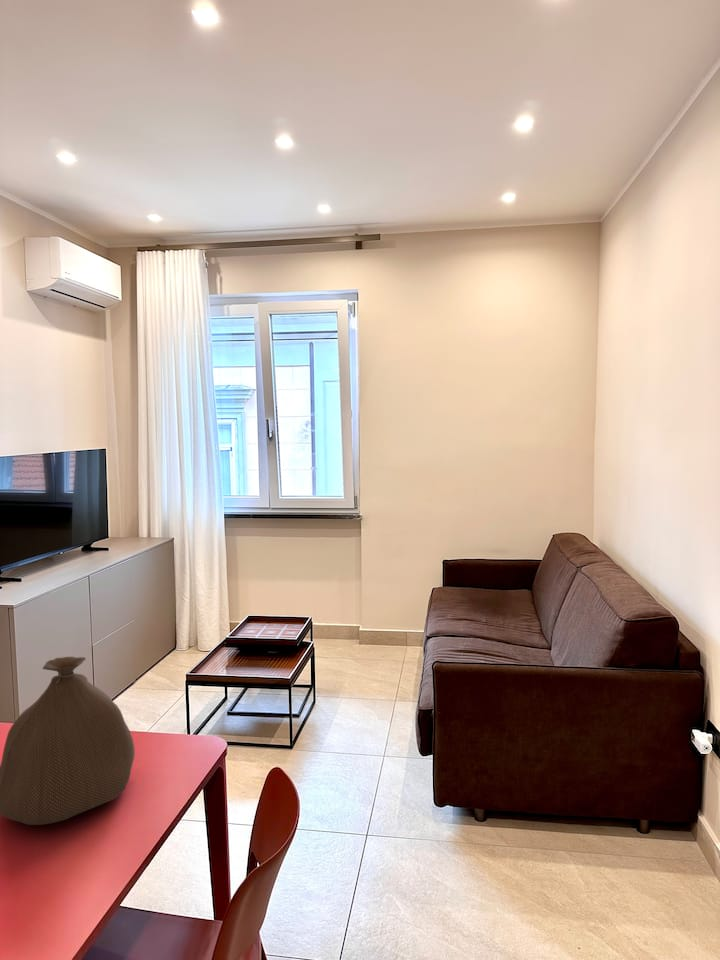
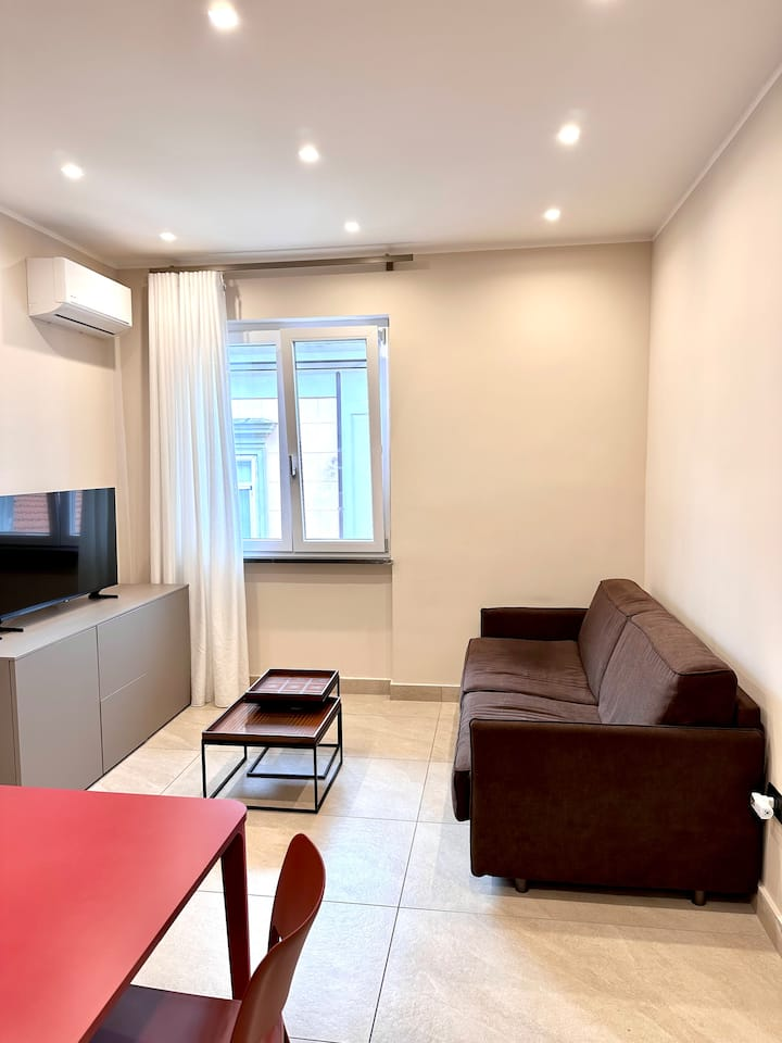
- bag [0,656,136,826]
